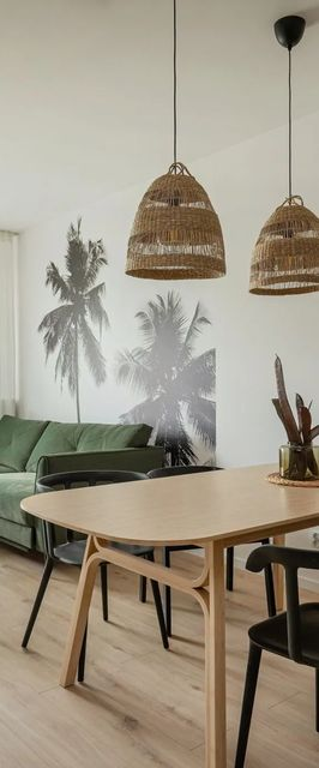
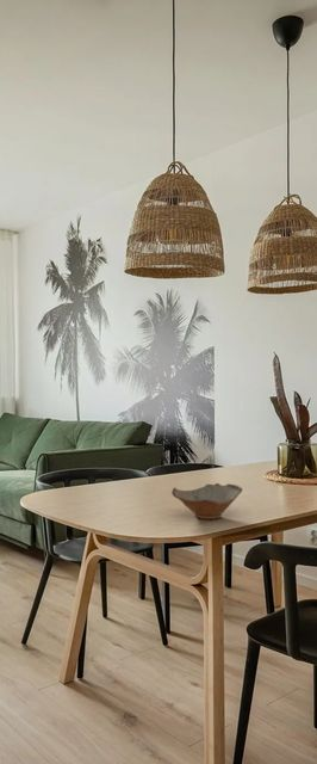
+ ceramic bowl [170,482,243,520]
